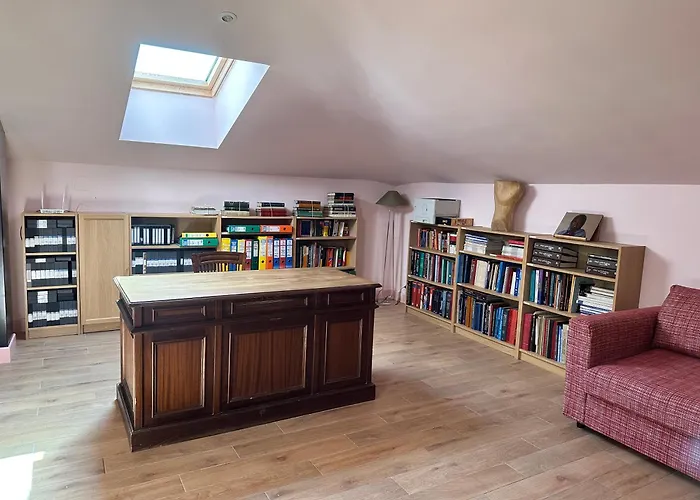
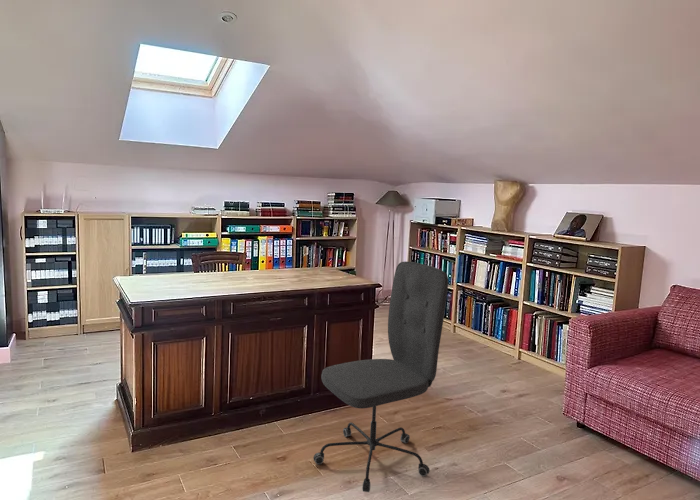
+ office chair [312,261,449,493]
